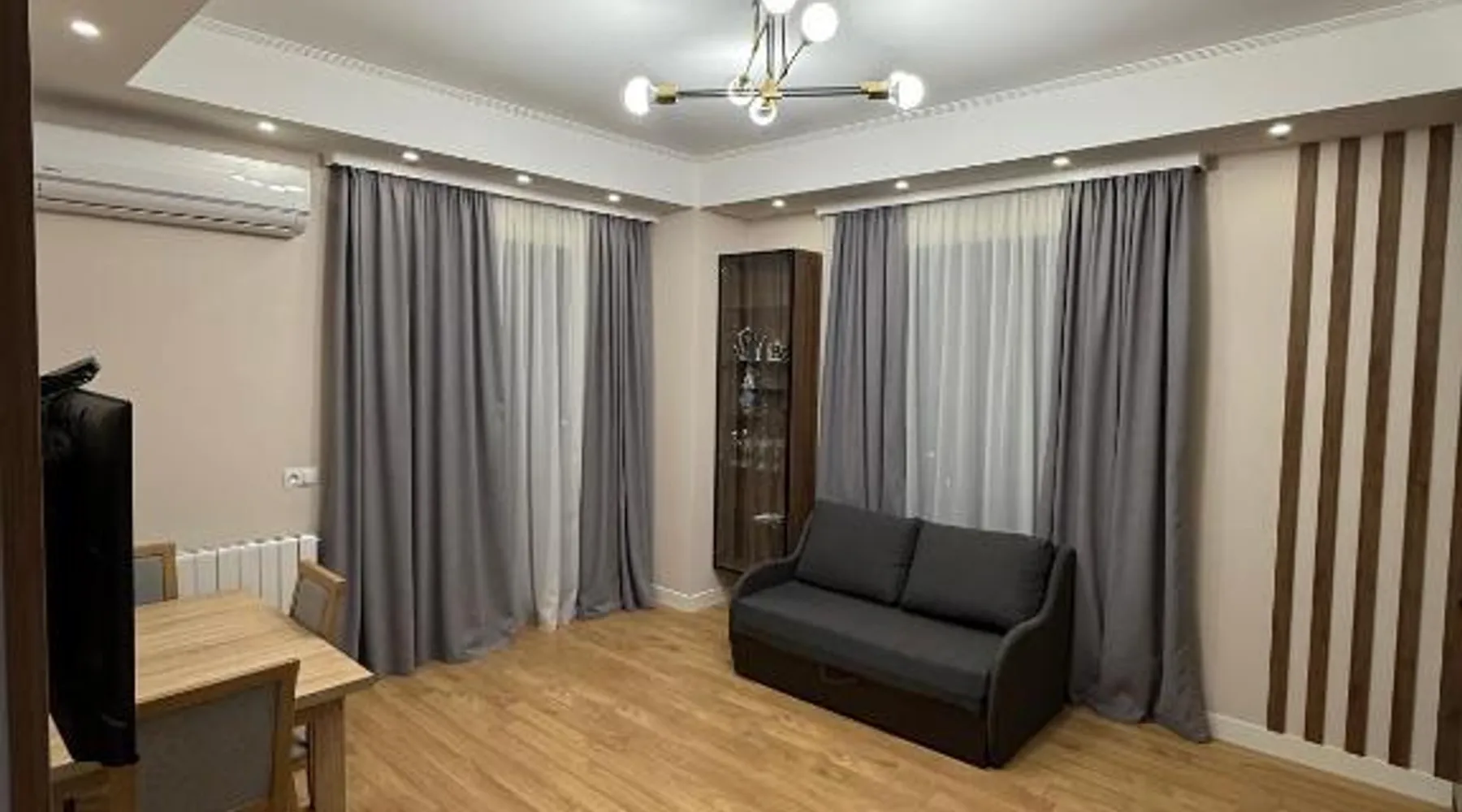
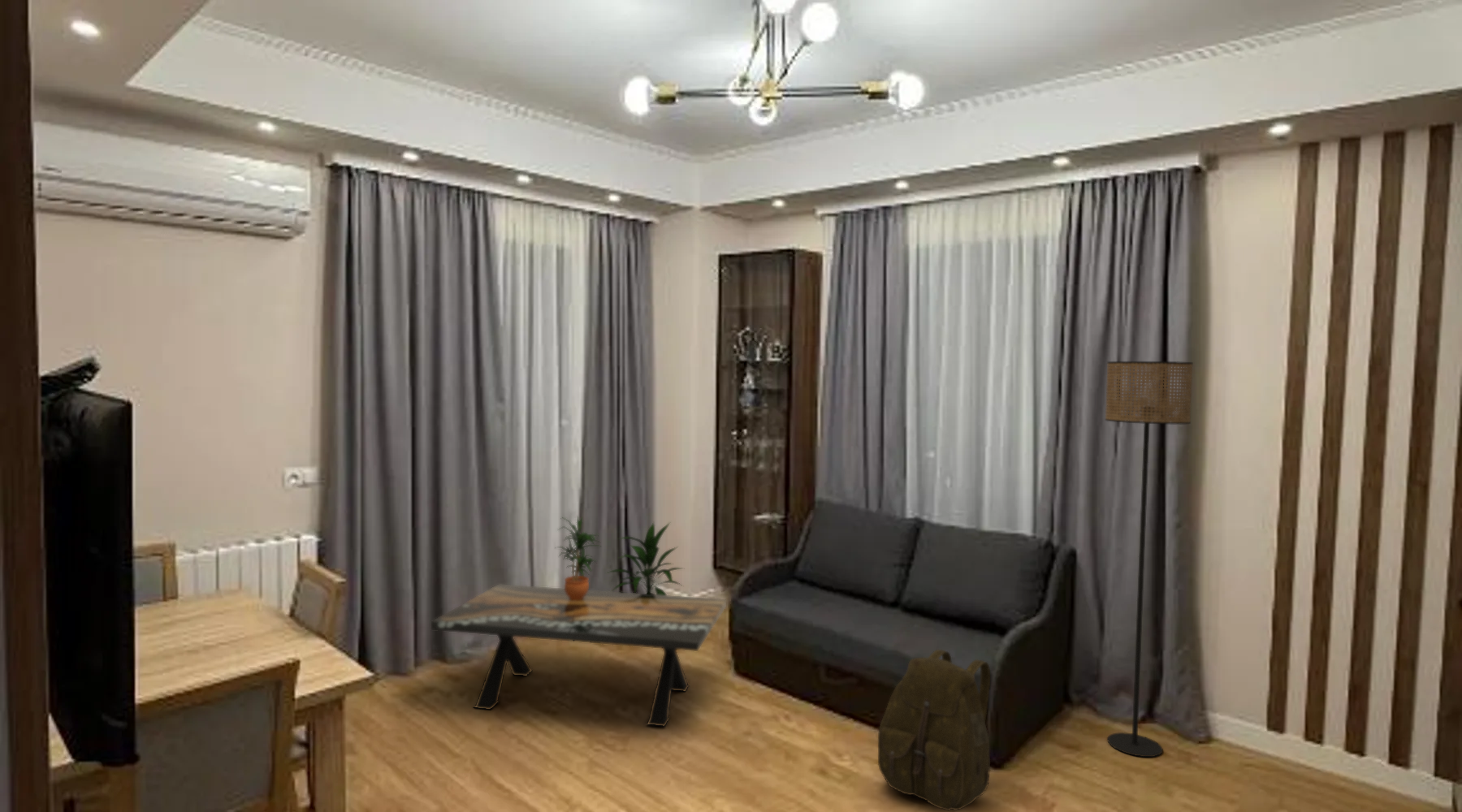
+ floor lamp [1105,361,1194,758]
+ indoor plant [605,520,685,595]
+ coffee table [430,583,727,728]
+ backpack [877,649,991,812]
+ potted plant [555,515,601,600]
